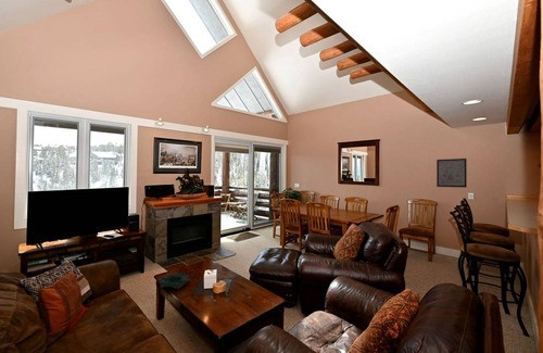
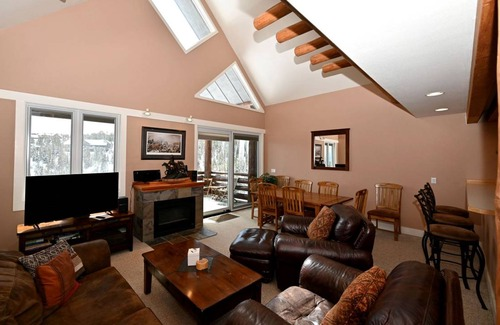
- decorative bowl [159,270,191,290]
- wall art [435,157,468,189]
